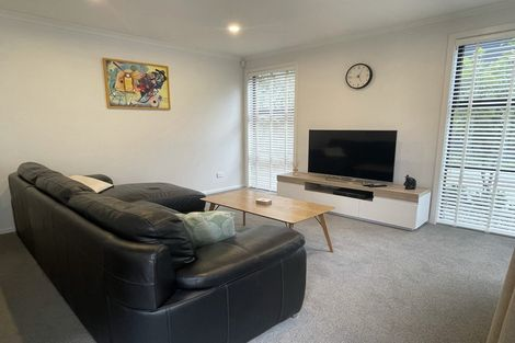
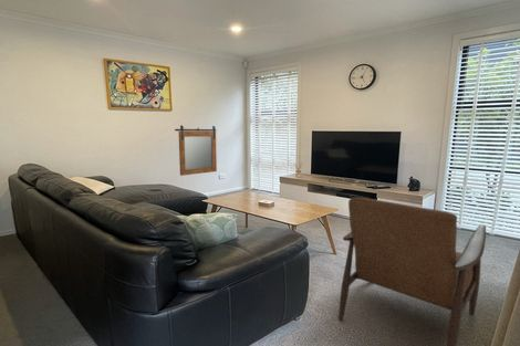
+ chair [337,196,487,346]
+ mirror [174,124,218,177]
